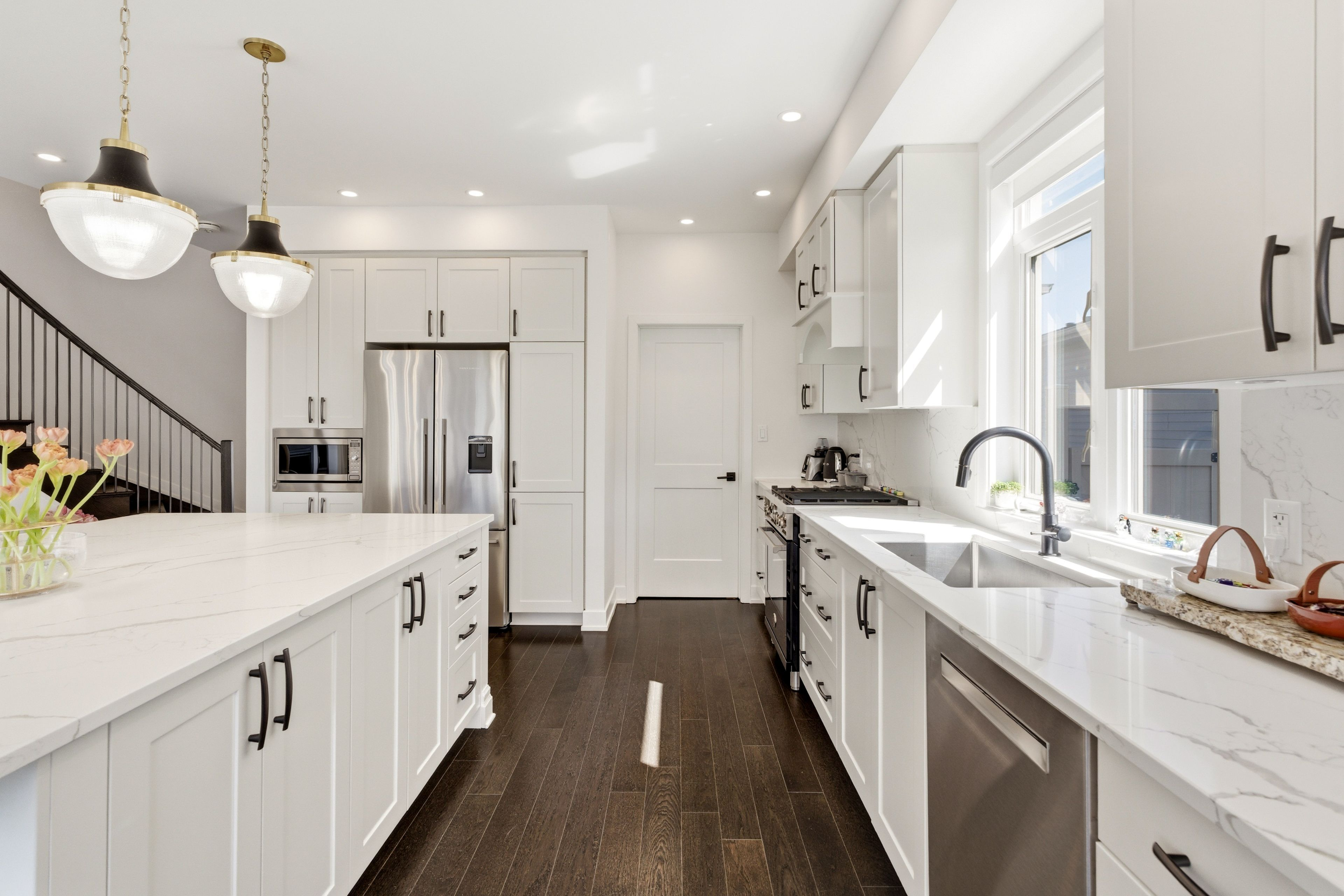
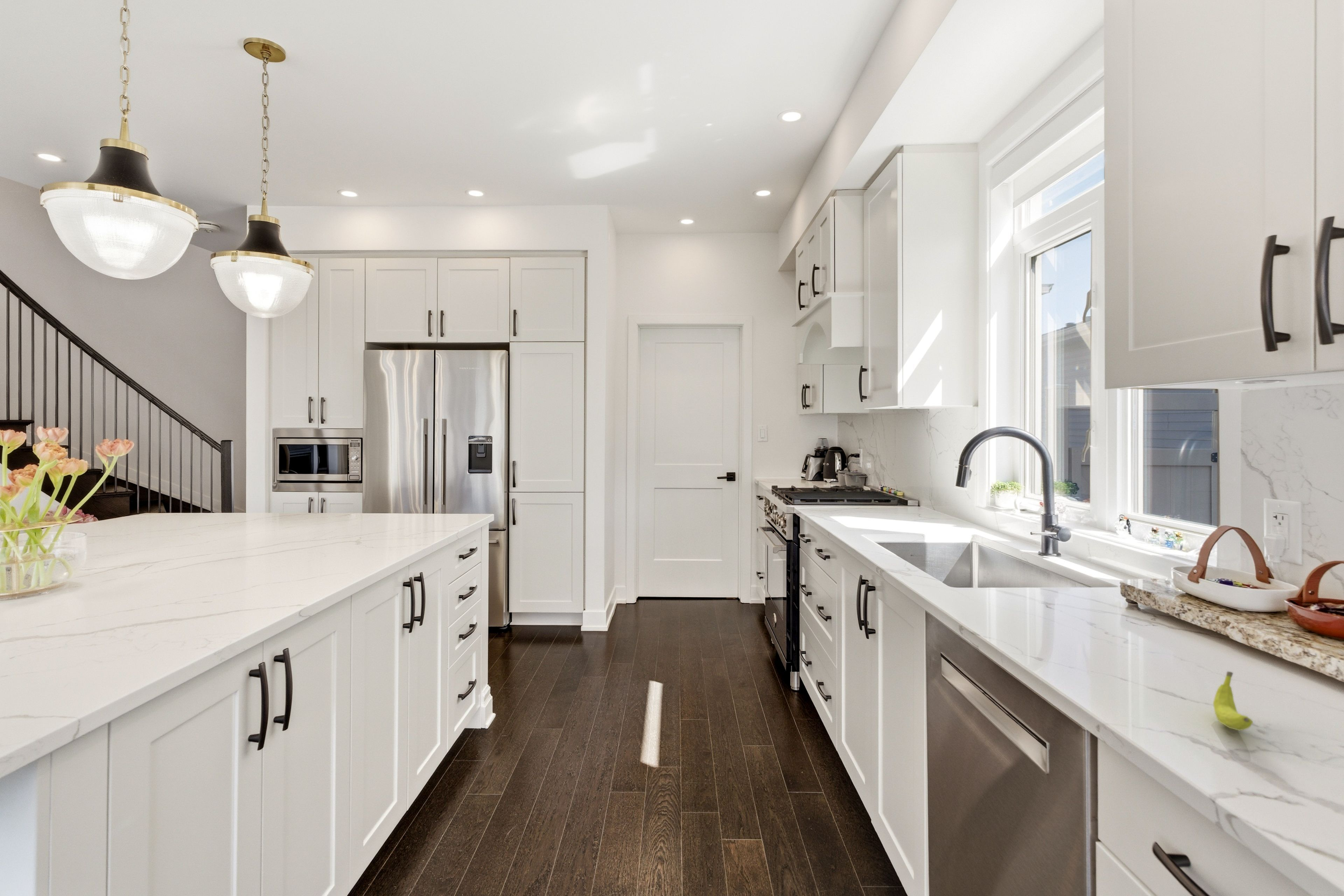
+ fruit [1213,671,1253,731]
